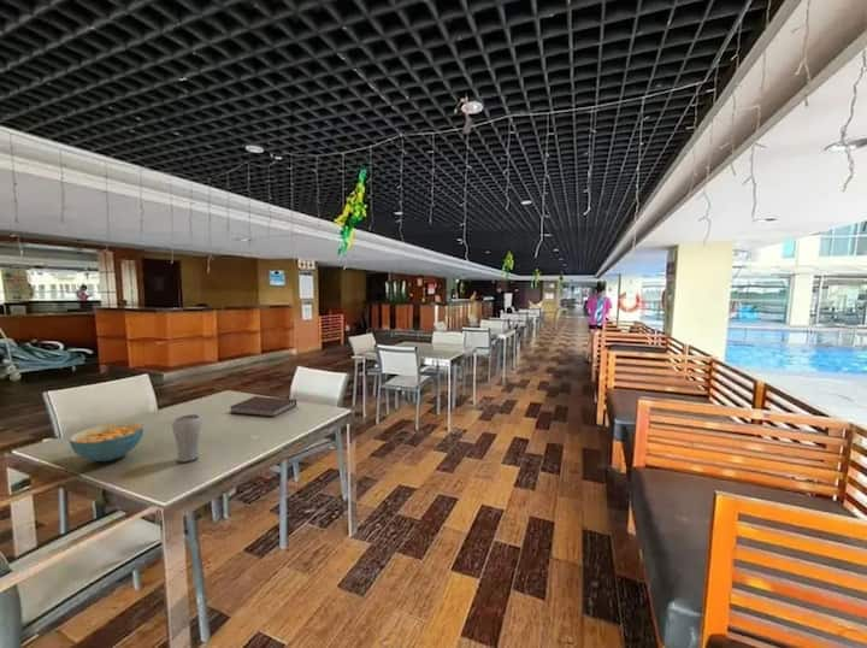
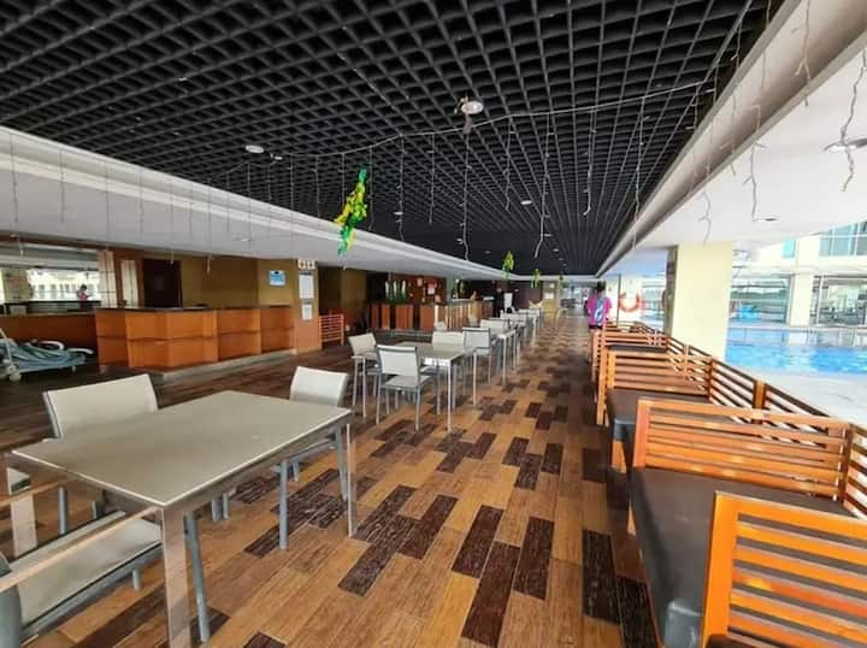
- cereal bowl [69,420,144,463]
- drinking glass [171,413,202,463]
- notebook [229,395,297,418]
